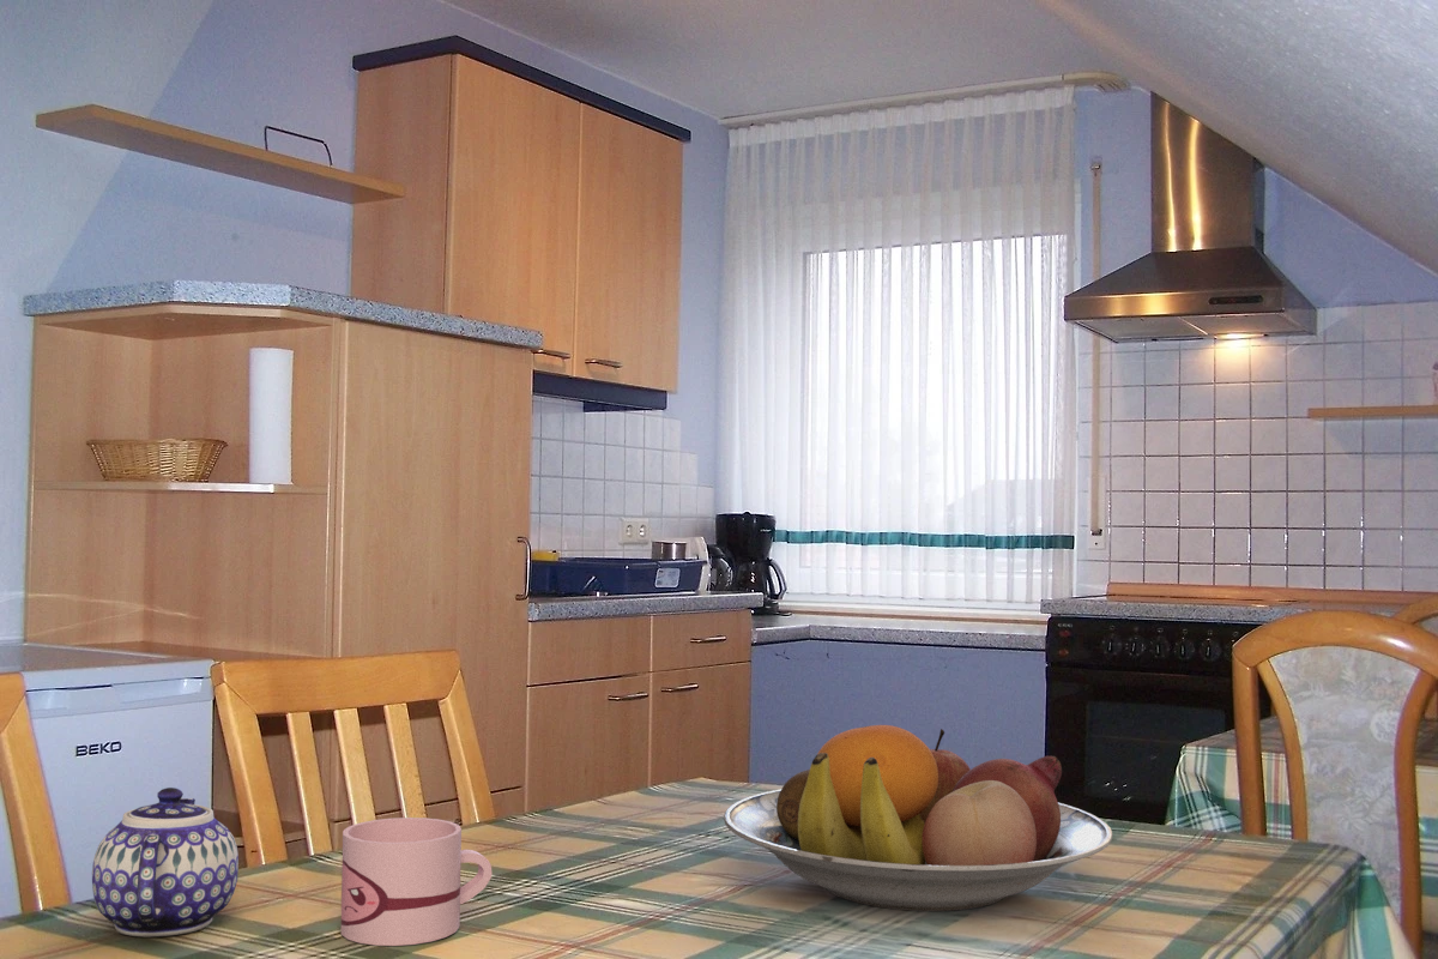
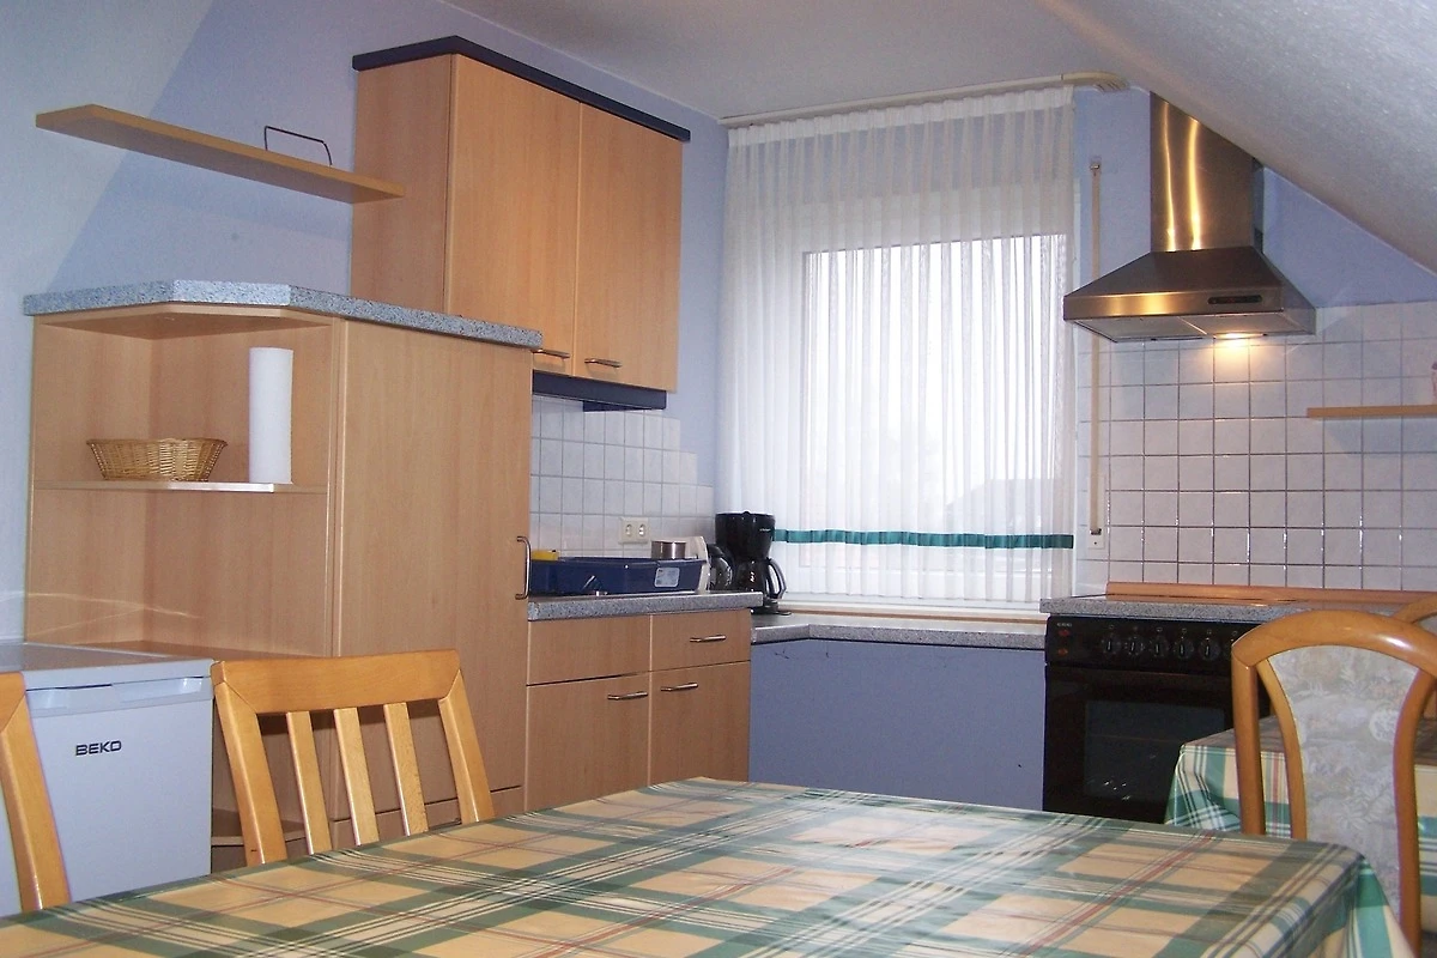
- teapot [91,786,240,937]
- mug [340,816,494,947]
- fruit bowl [723,724,1113,912]
